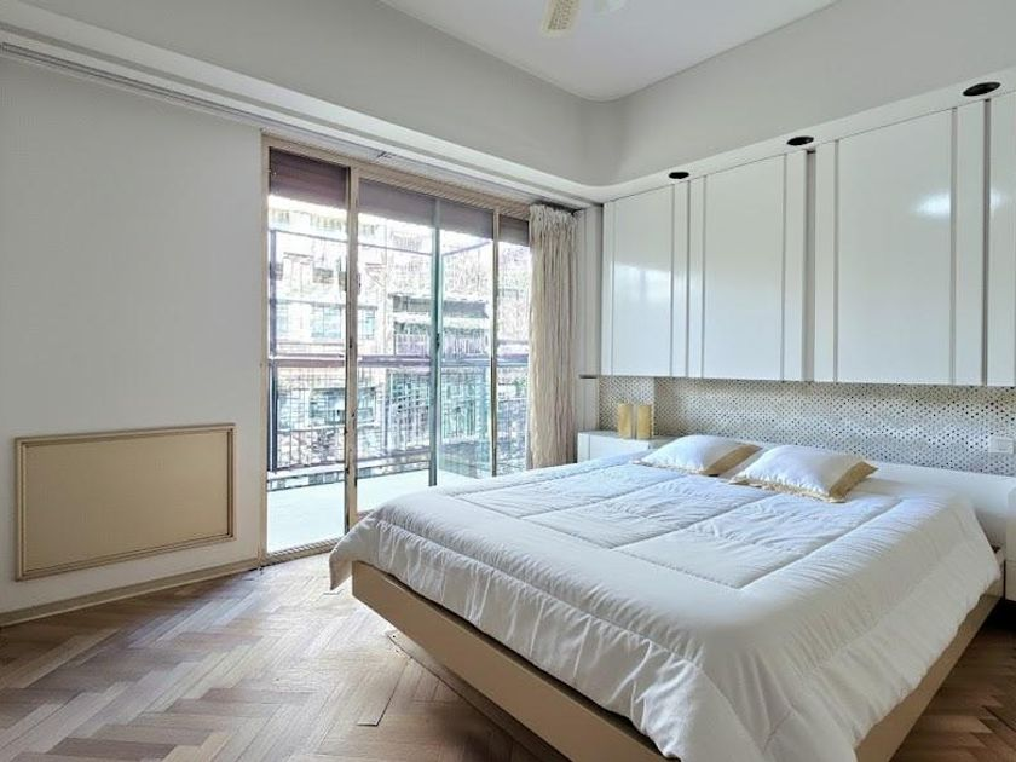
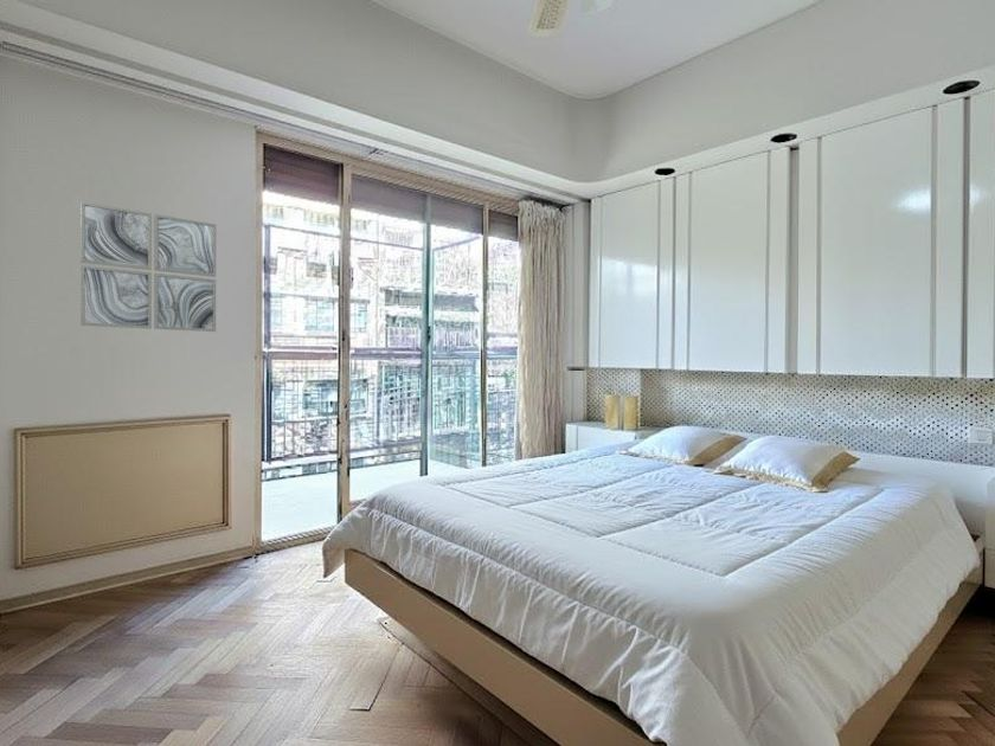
+ wall art [79,200,217,333]
